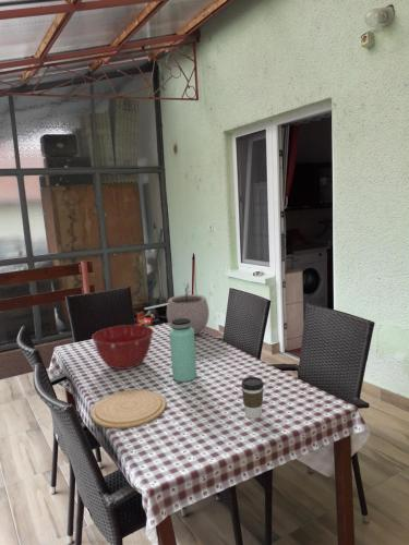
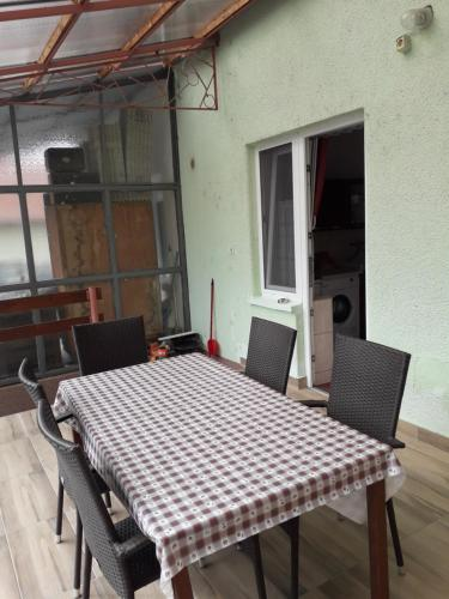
- plant pot [166,282,210,336]
- plate [89,389,167,429]
- coffee cup [240,376,265,420]
- mixing bowl [91,324,155,371]
- bottle [169,318,197,383]
